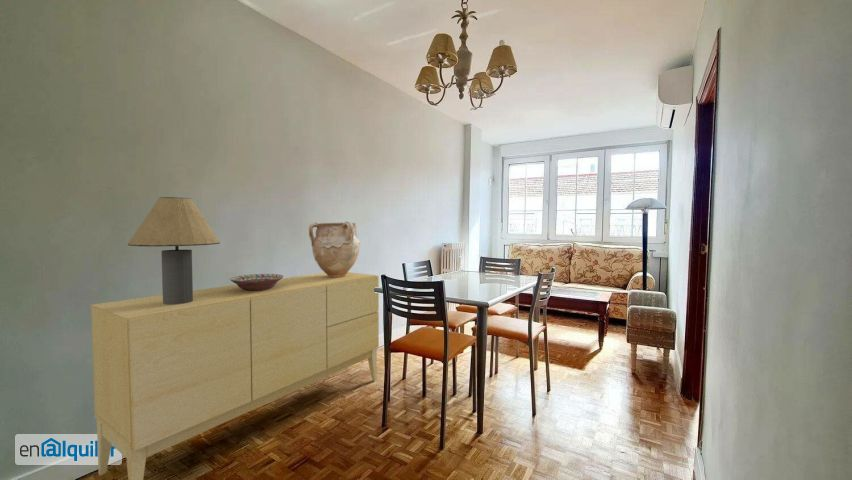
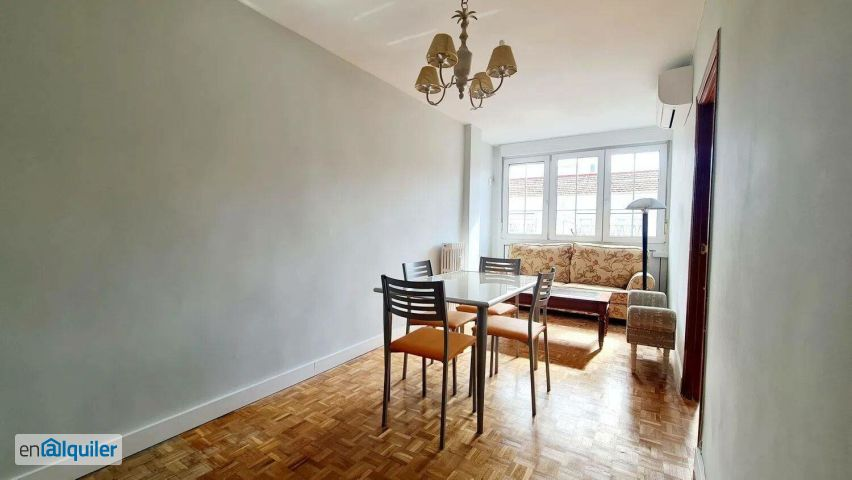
- table lamp [127,196,221,305]
- vase [308,220,361,277]
- sideboard [90,271,380,480]
- decorative bowl [229,273,284,291]
